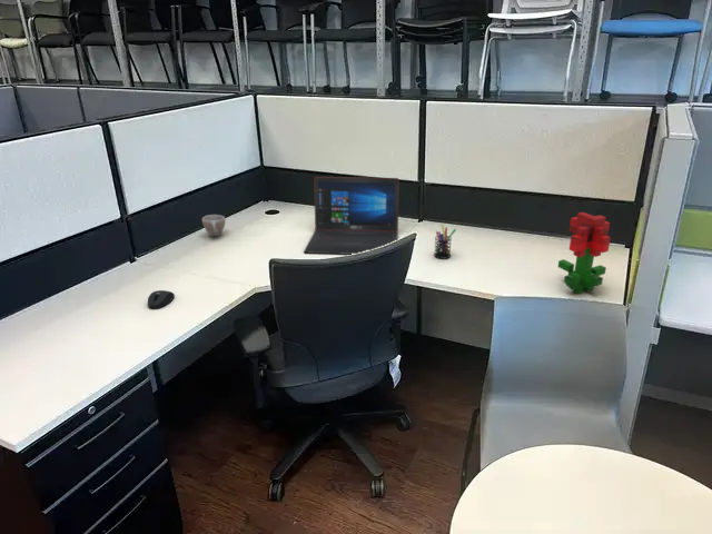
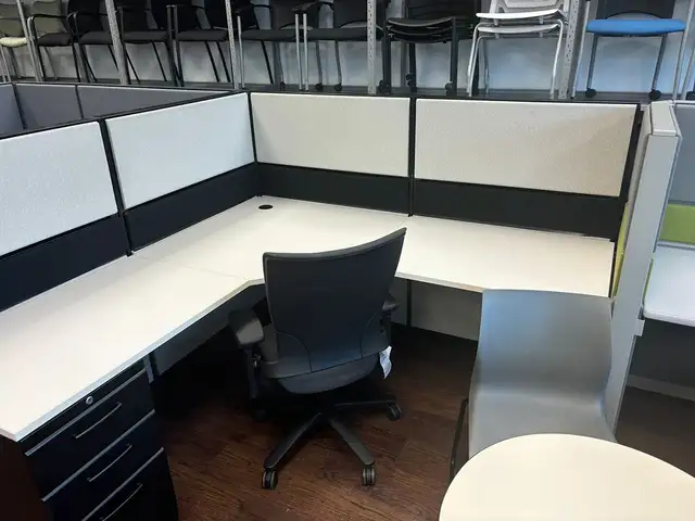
- plant [557,211,612,295]
- laptop [303,176,400,256]
- mouse [147,289,176,310]
- pen holder [433,224,457,260]
- cup [201,214,227,237]
